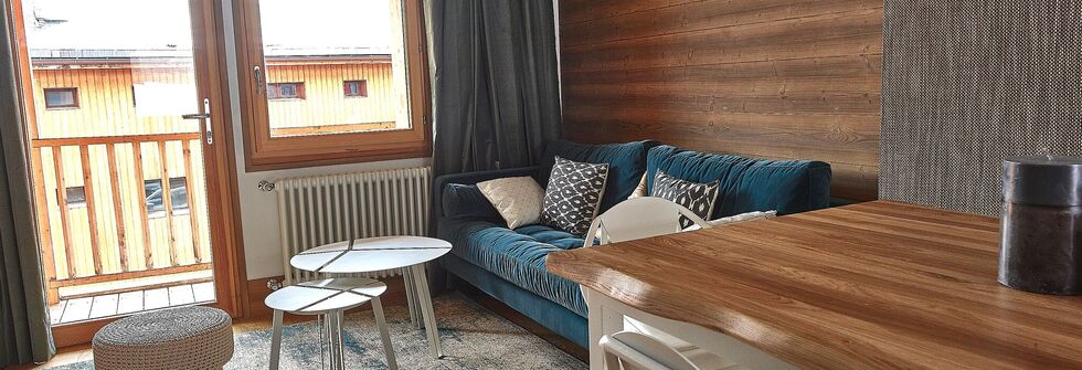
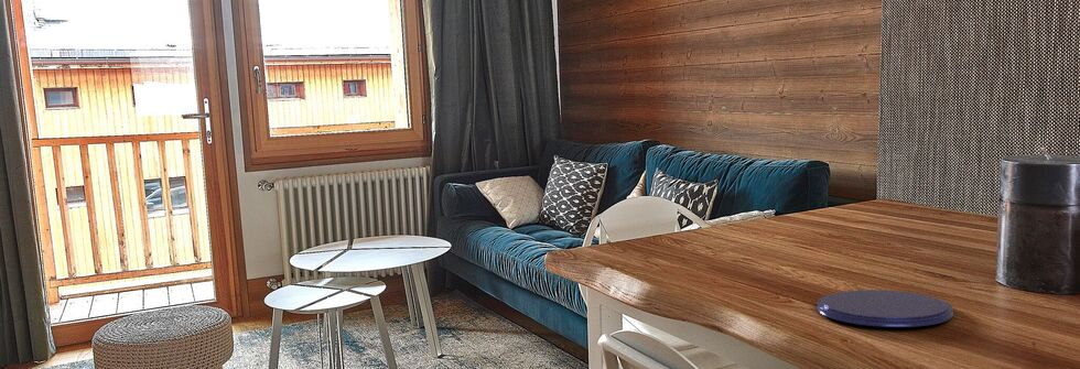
+ saucer [816,289,954,328]
